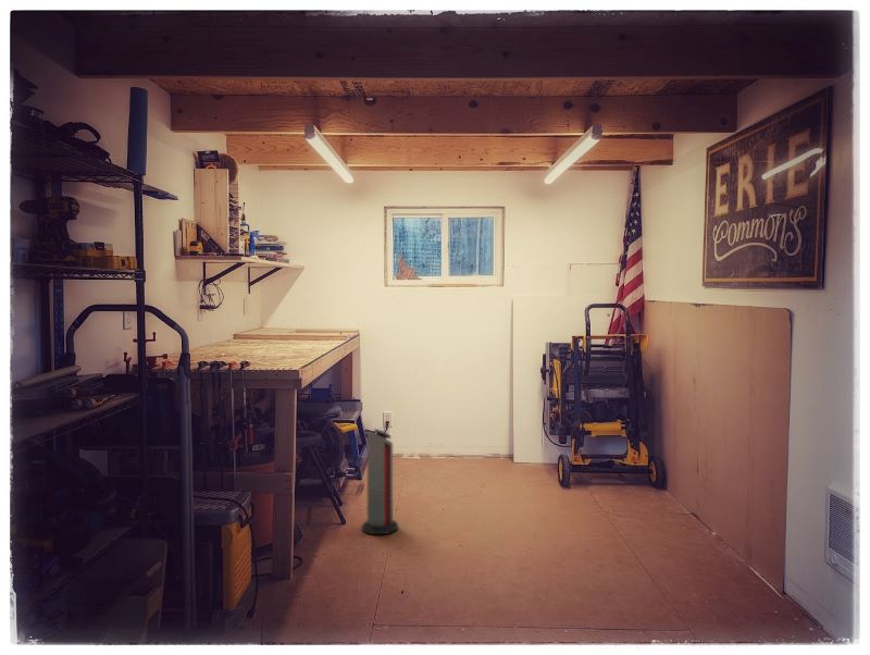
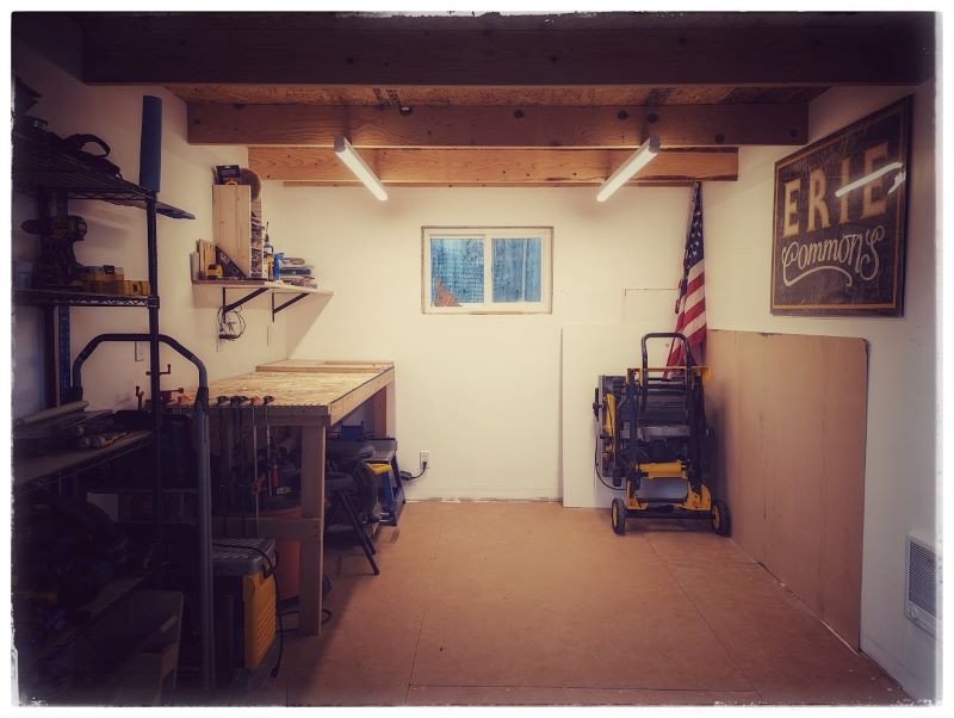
- air purifier [361,428,399,535]
